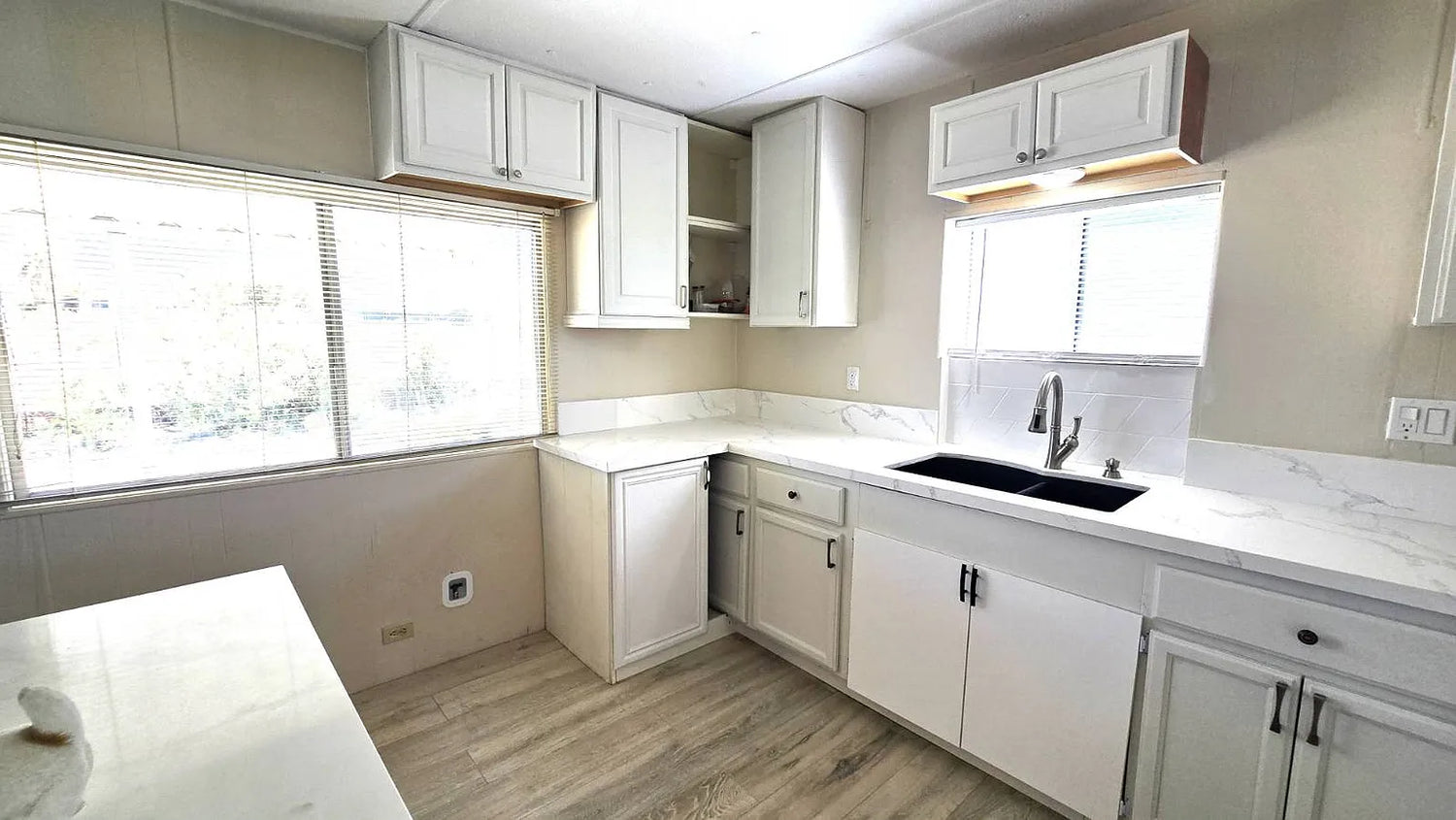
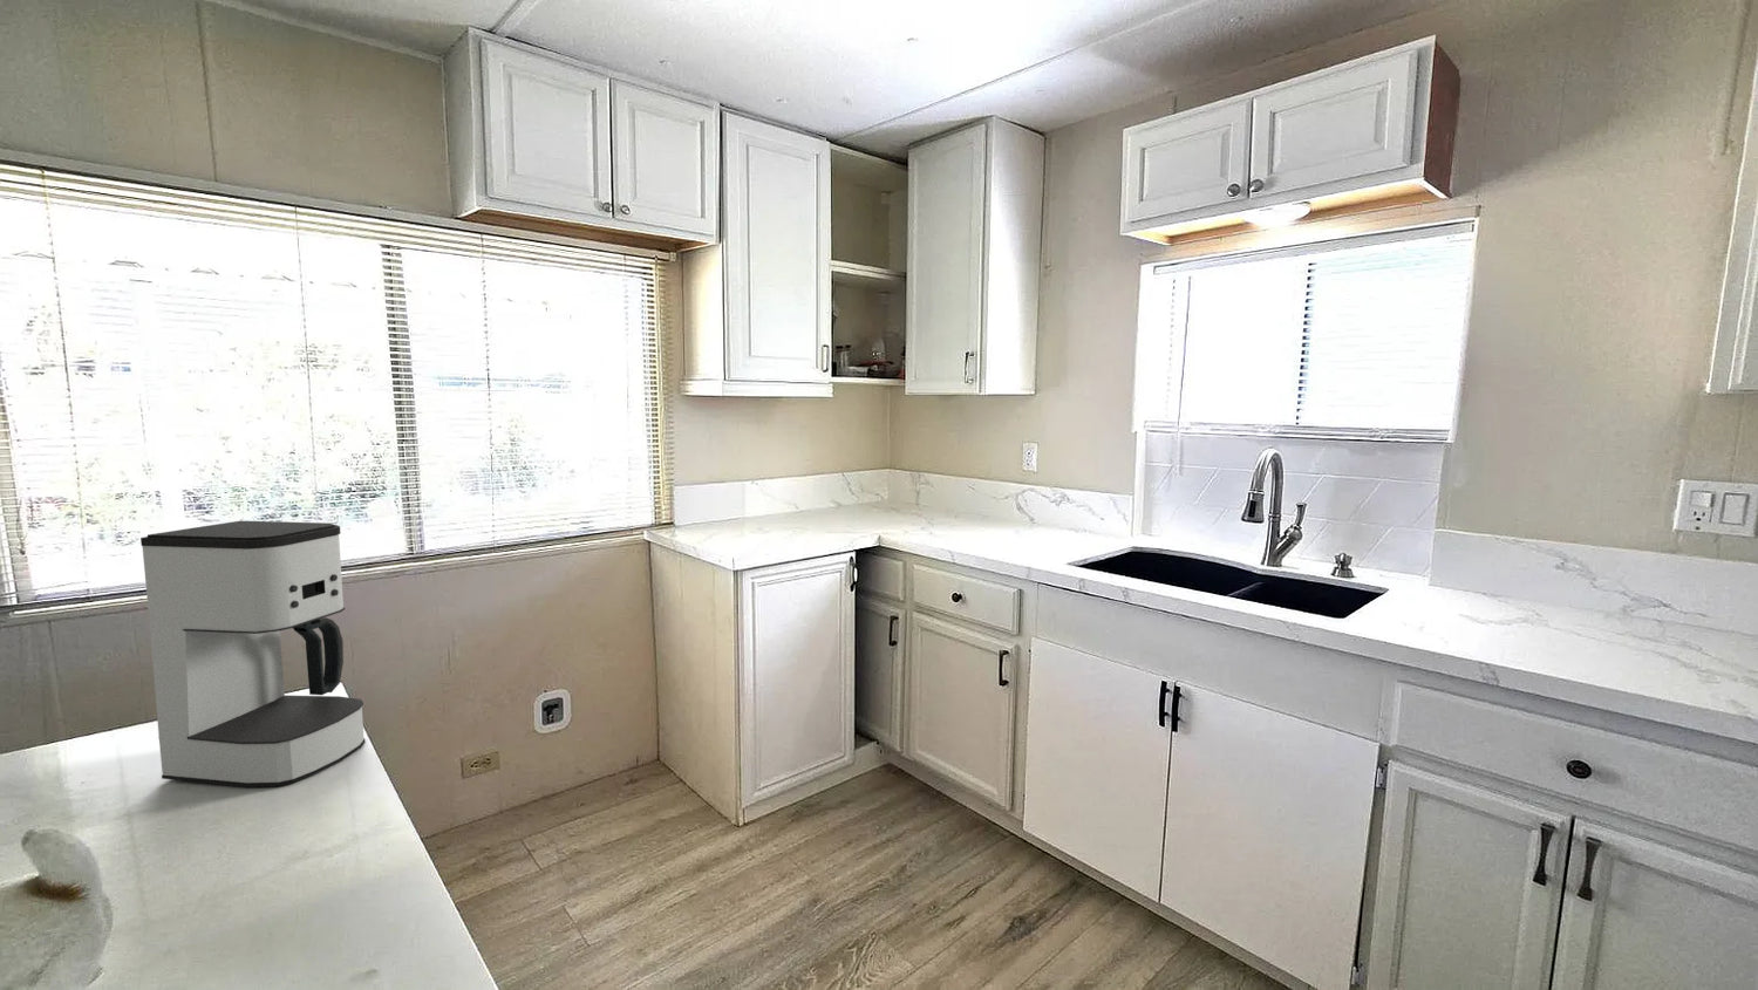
+ coffee maker [140,520,366,787]
